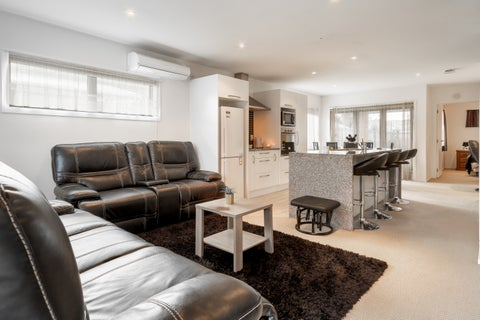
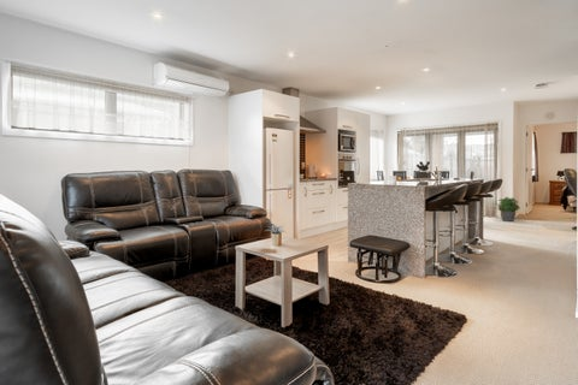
+ potted plant [497,195,521,223]
